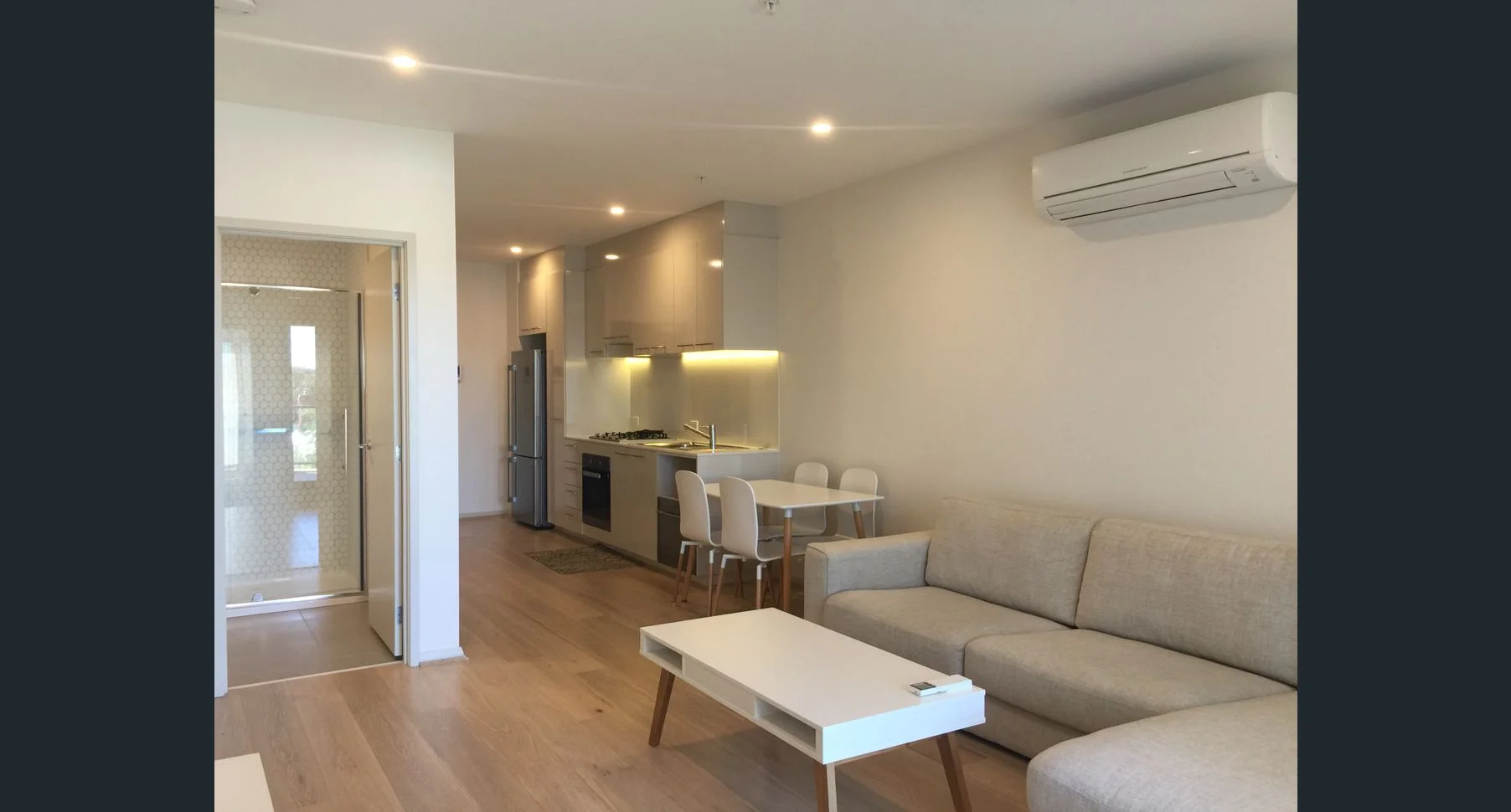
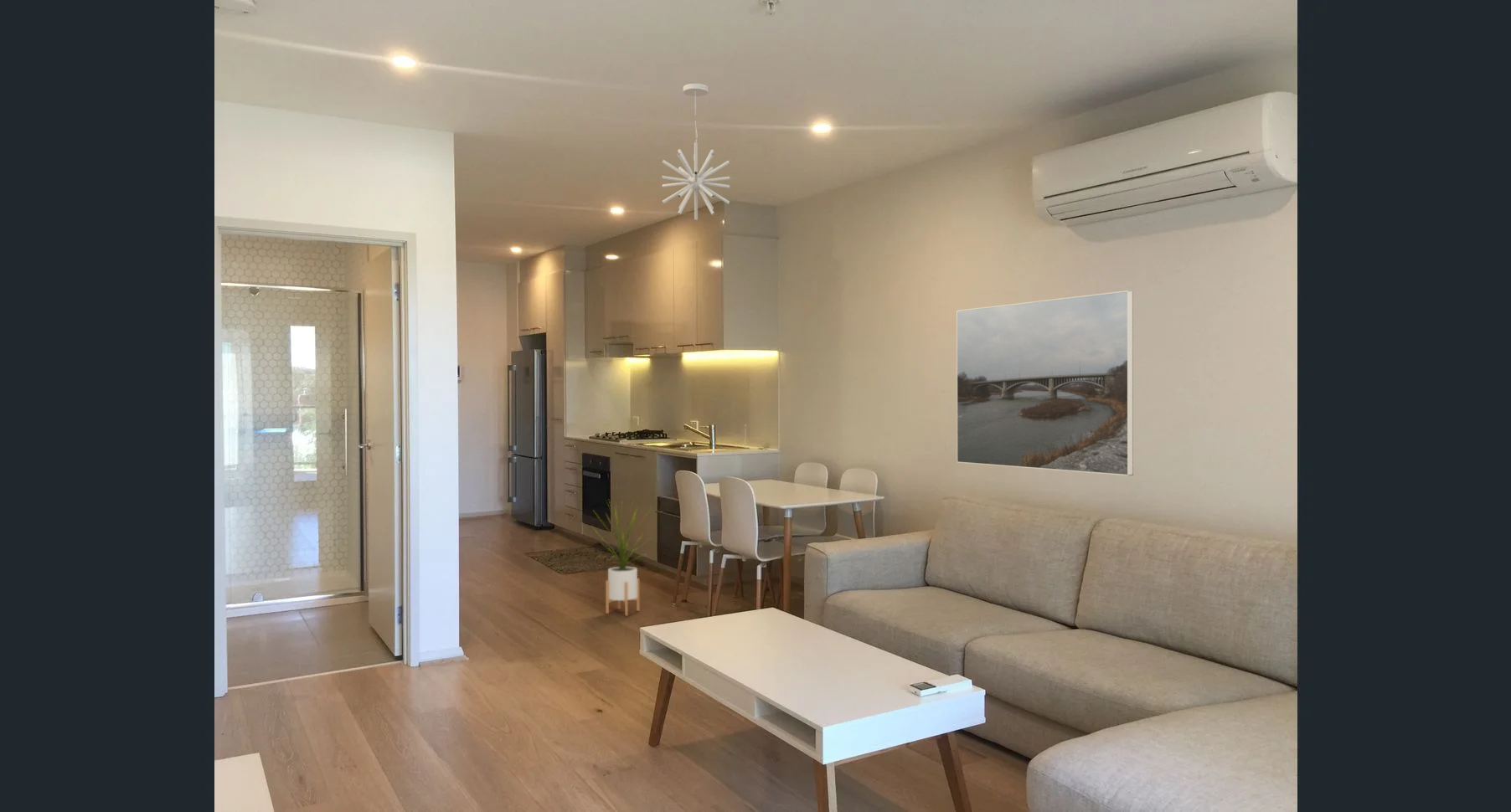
+ pendant light [660,83,732,221]
+ house plant [591,499,653,616]
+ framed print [956,290,1134,476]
